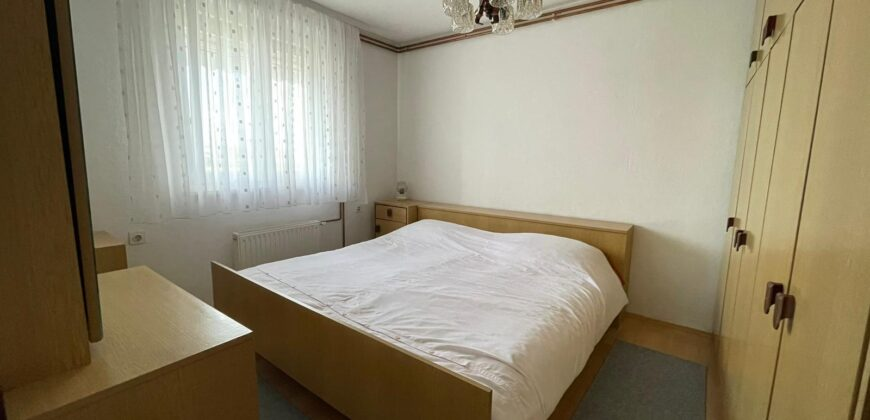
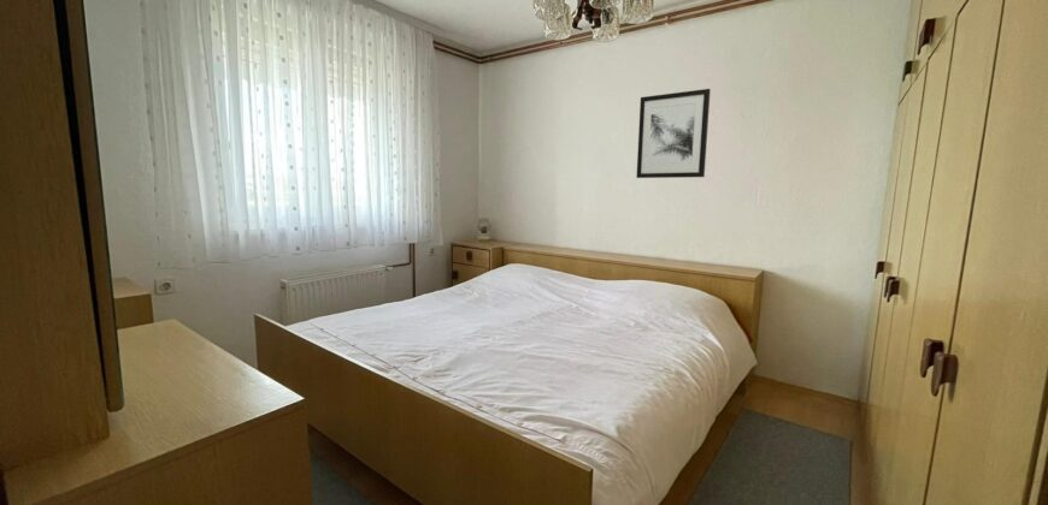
+ wall art [635,88,712,179]
